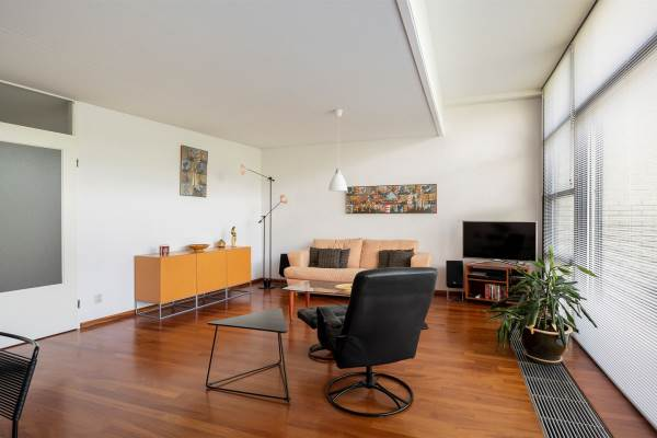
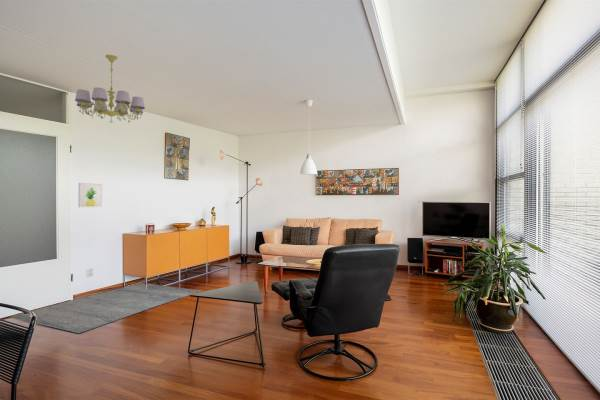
+ wall art [77,182,103,208]
+ chandelier [74,54,146,124]
+ rug [8,282,203,334]
